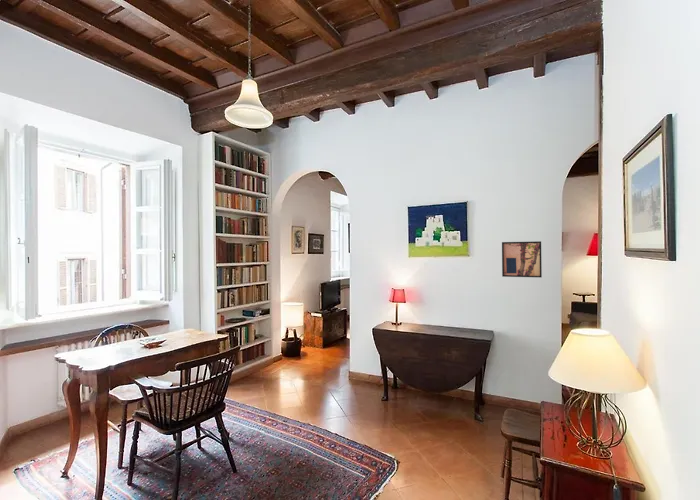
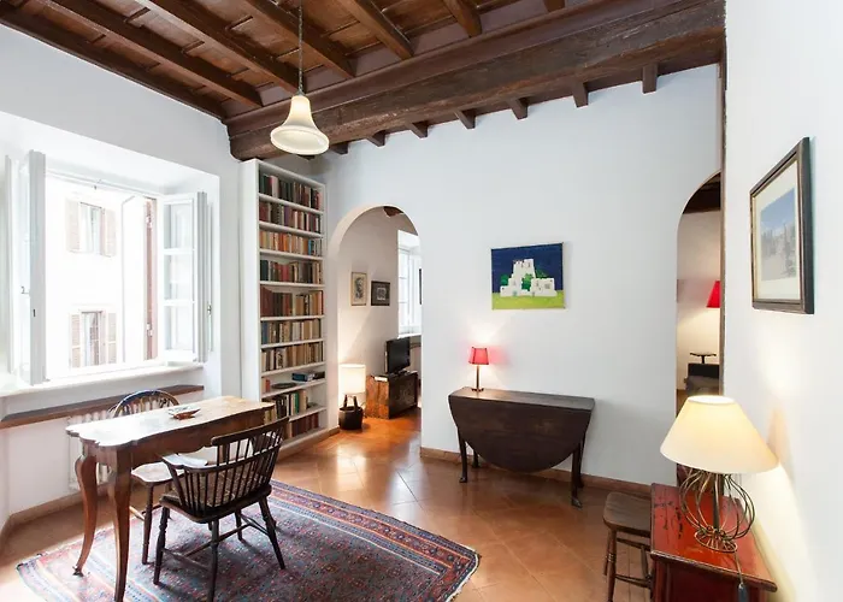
- wall art [501,240,543,278]
